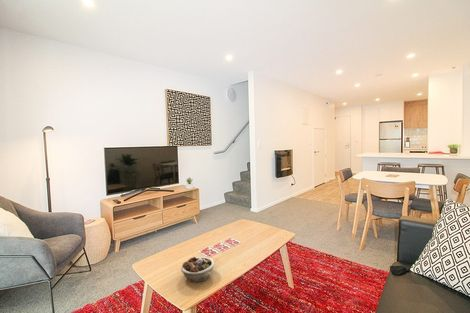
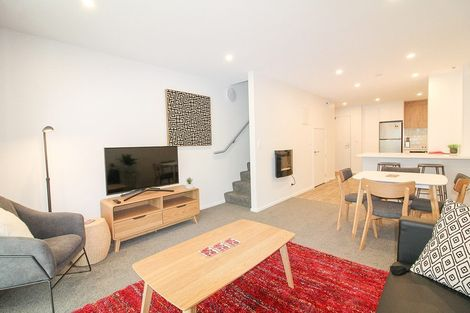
- succulent planter [180,256,215,284]
